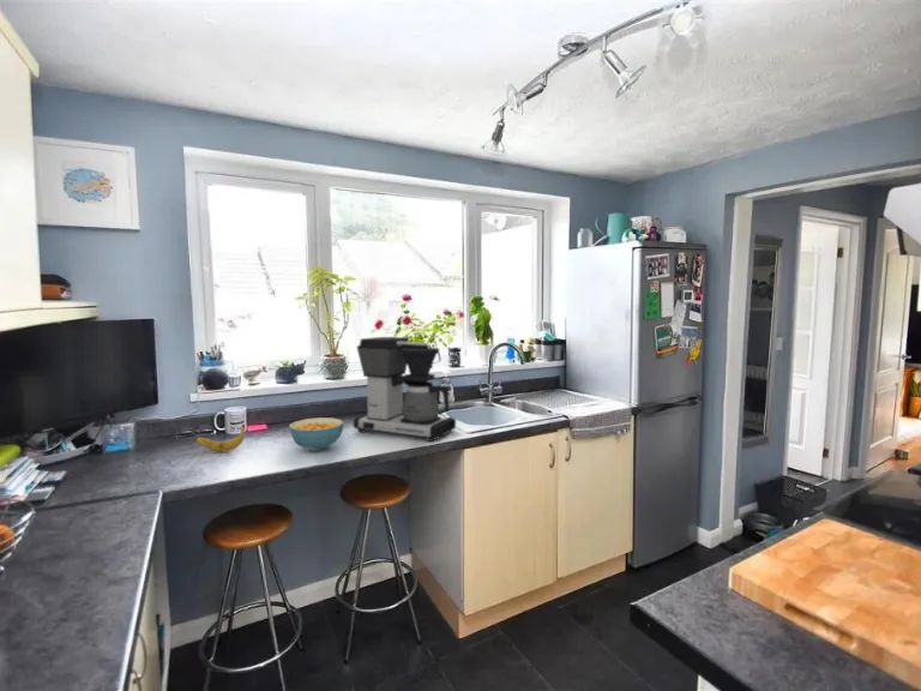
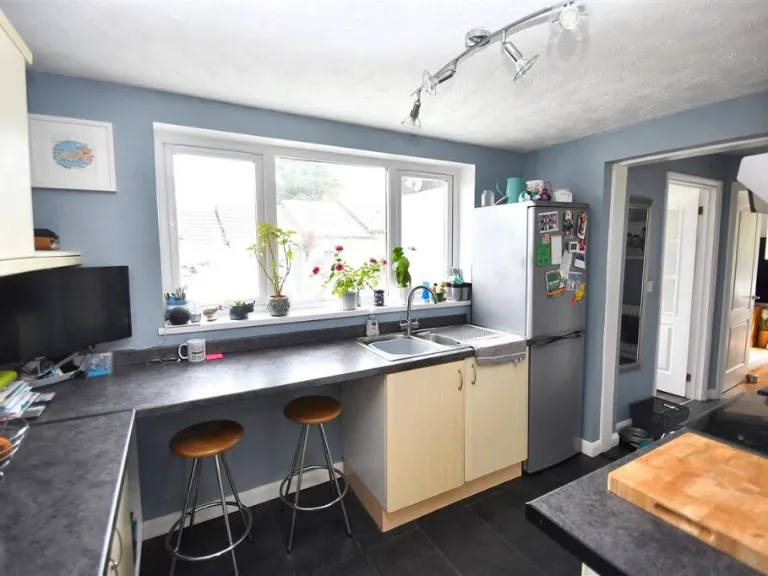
- coffee maker [353,336,457,443]
- banana [195,423,246,452]
- cereal bowl [288,416,345,452]
